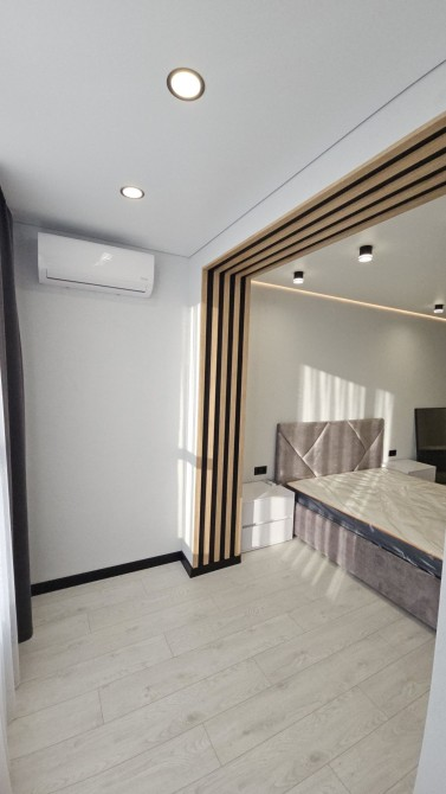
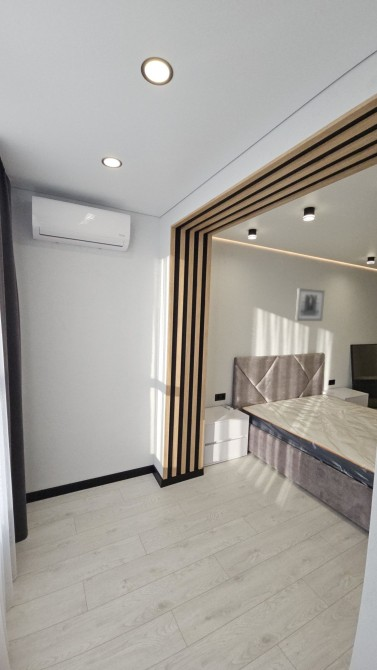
+ wall art [294,287,326,322]
